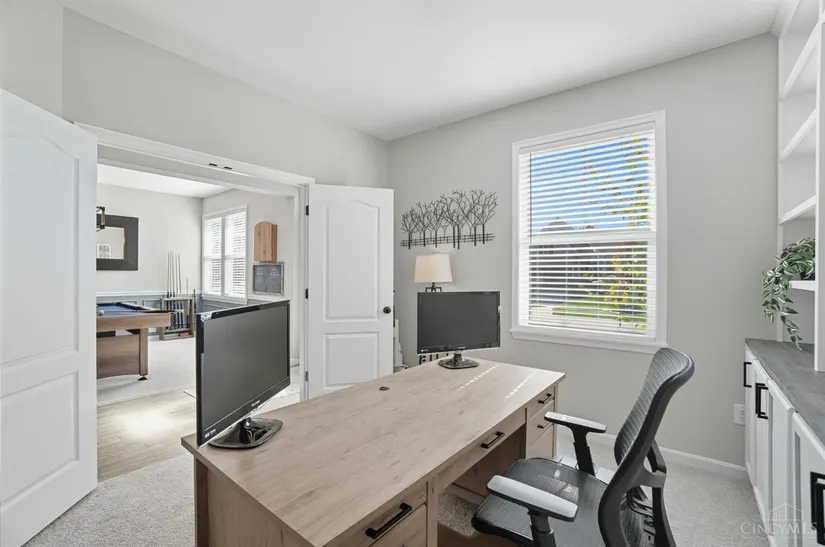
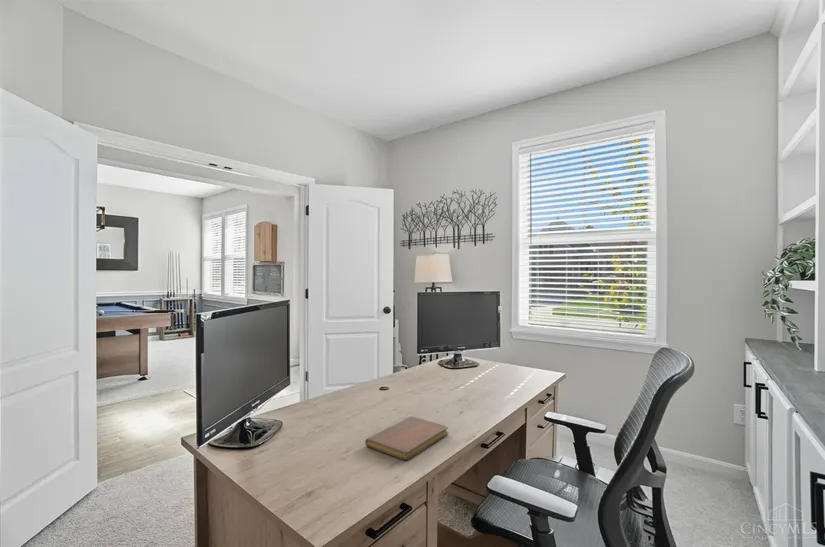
+ notebook [364,415,449,461]
